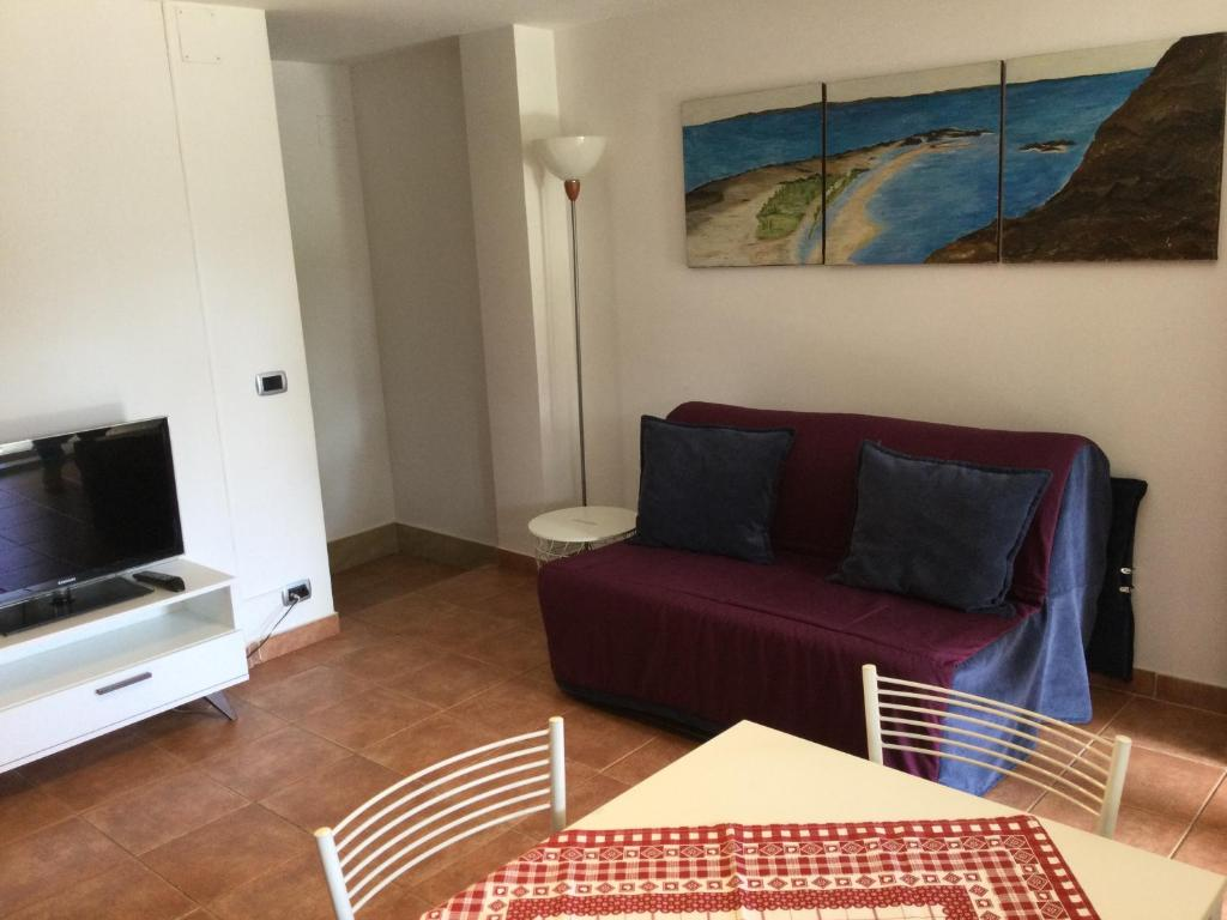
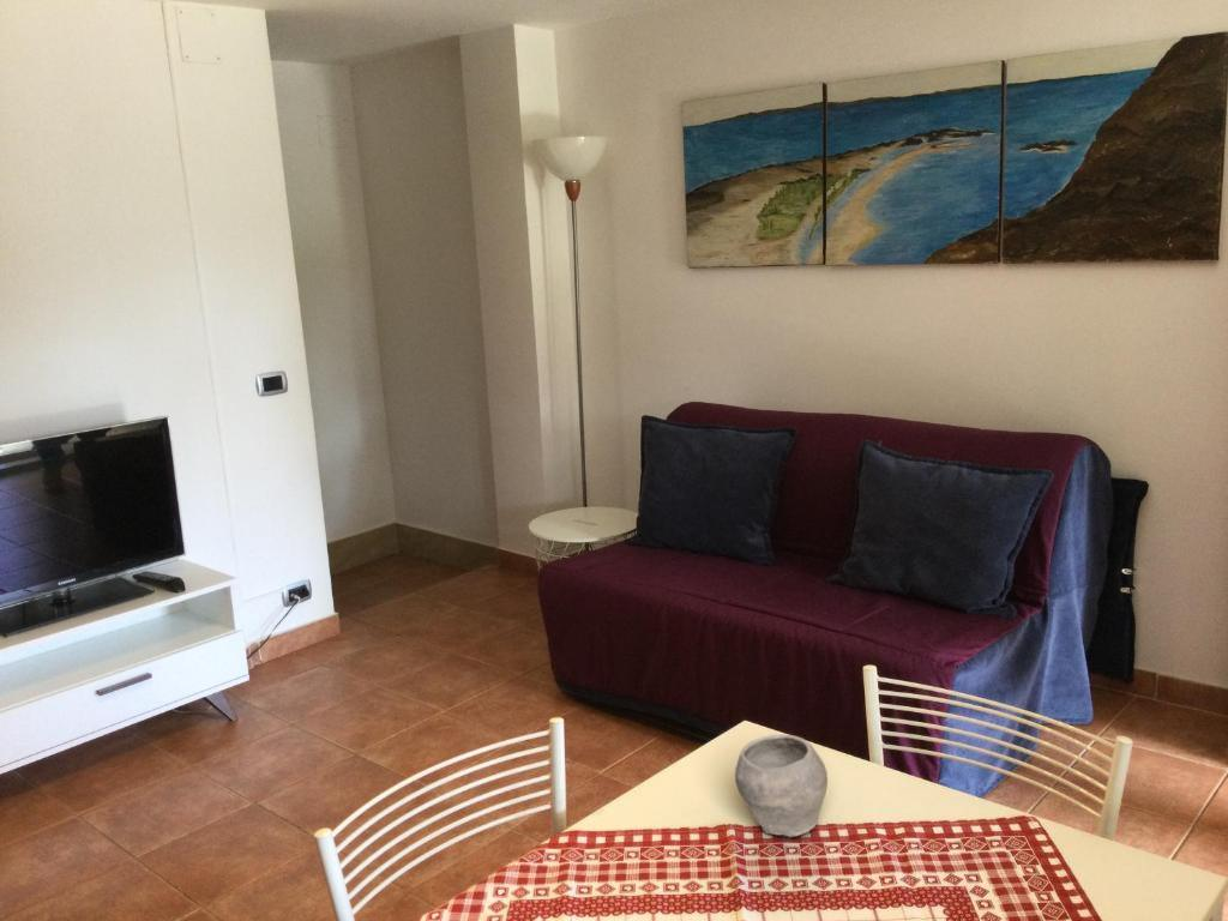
+ bowl [734,734,829,838]
